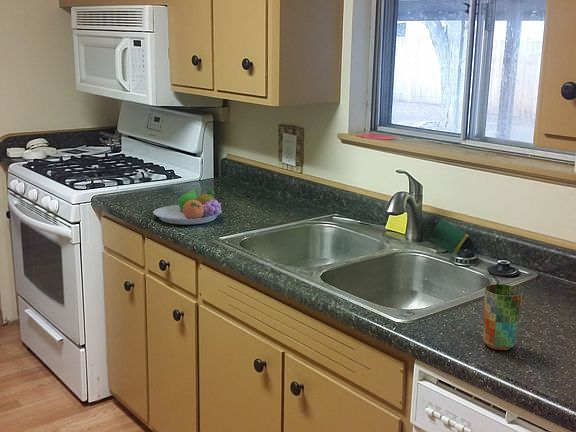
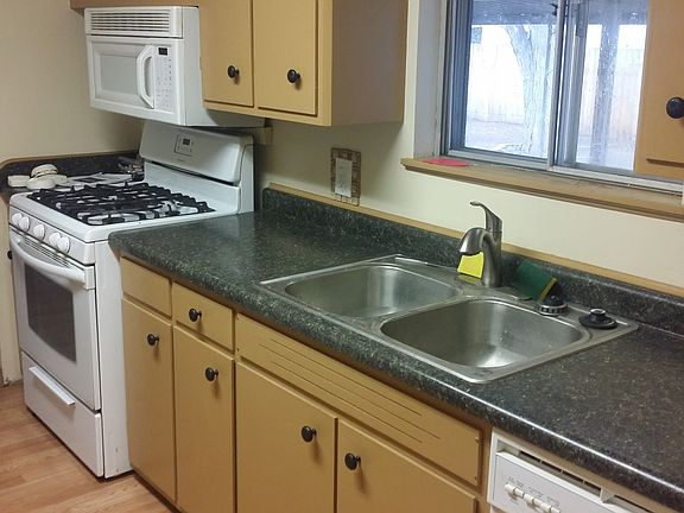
- cup [482,283,524,351]
- fruit bowl [152,189,223,225]
